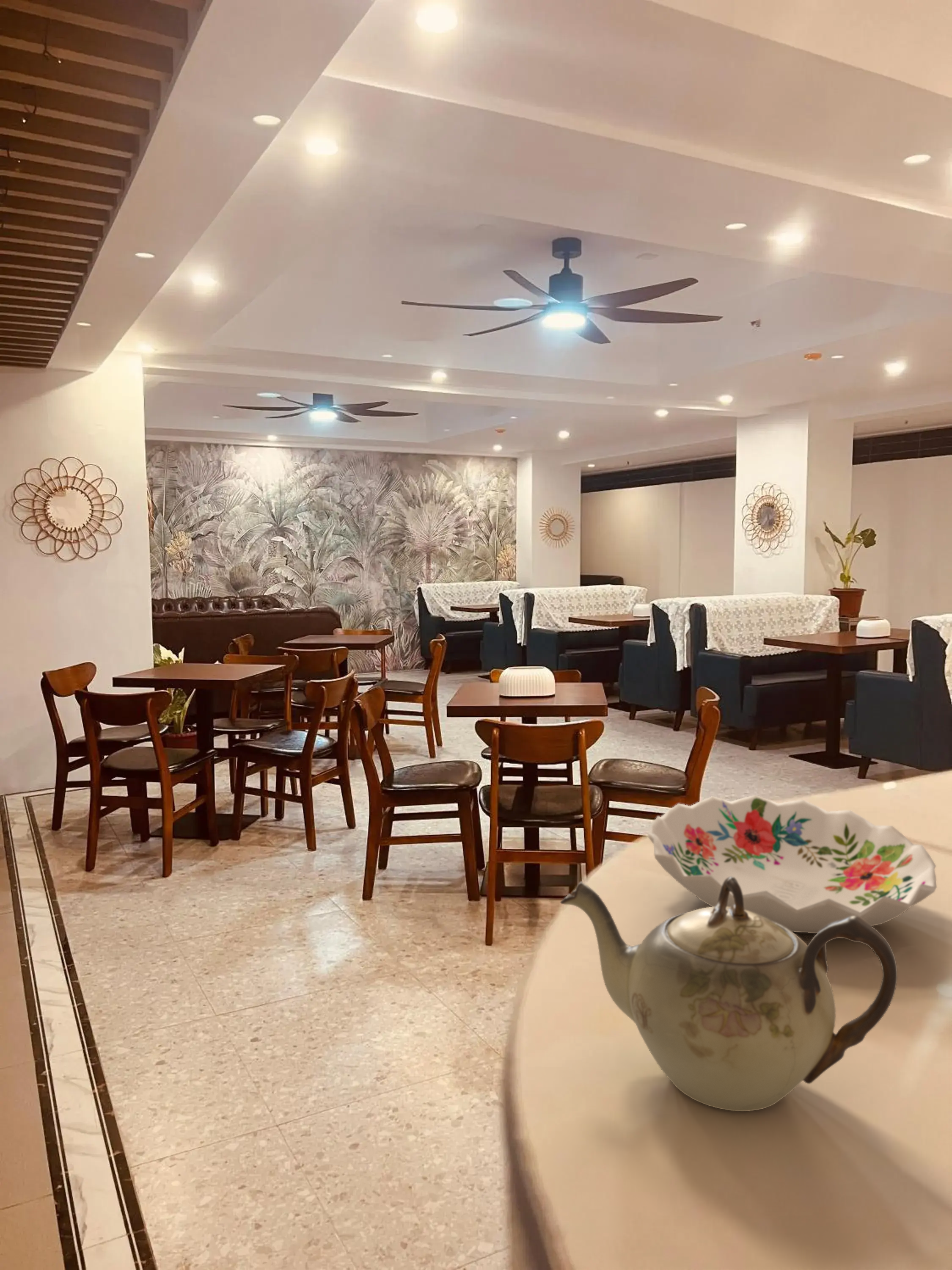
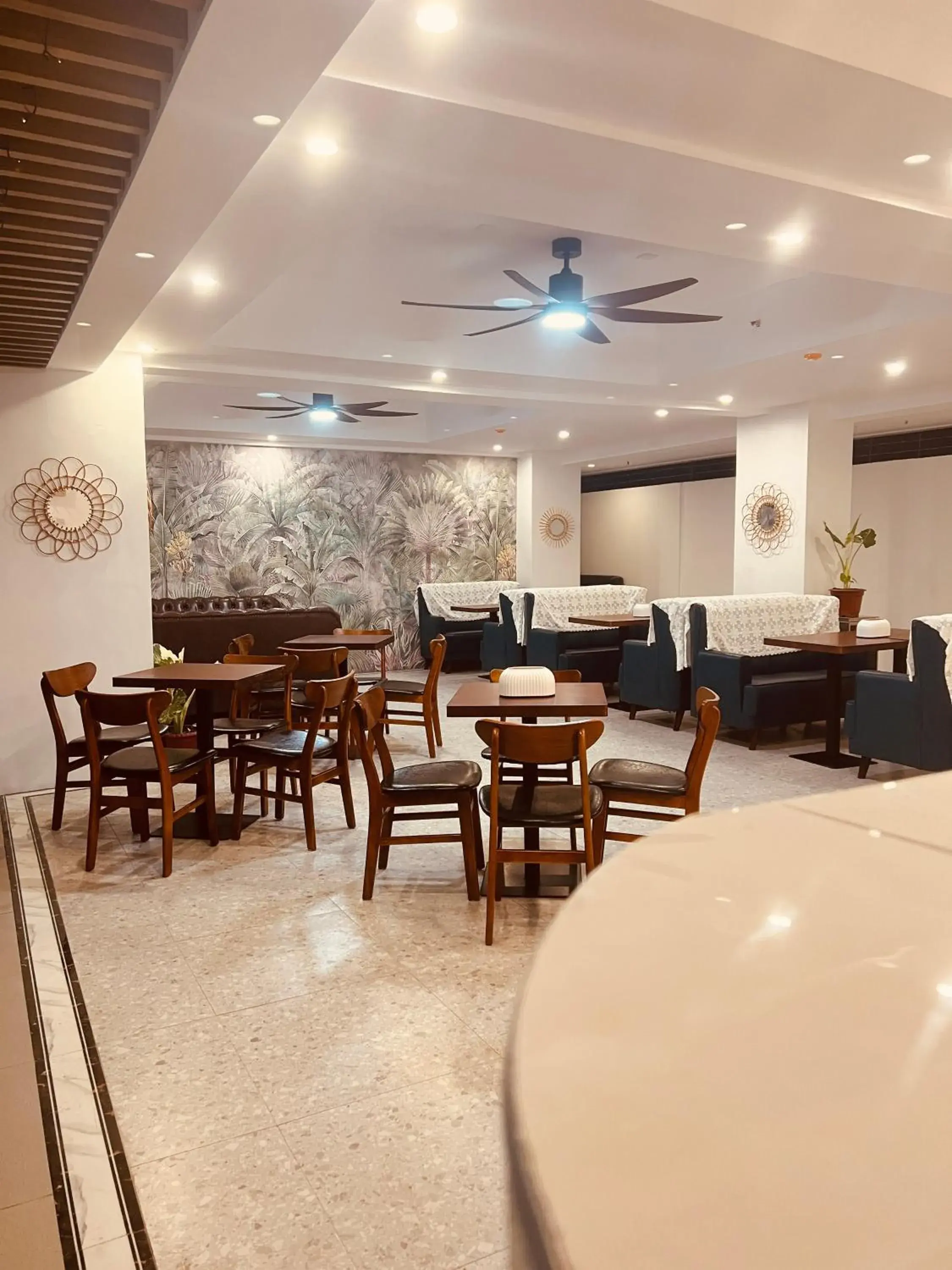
- teapot [560,877,898,1112]
- decorative bowl [647,795,937,933]
